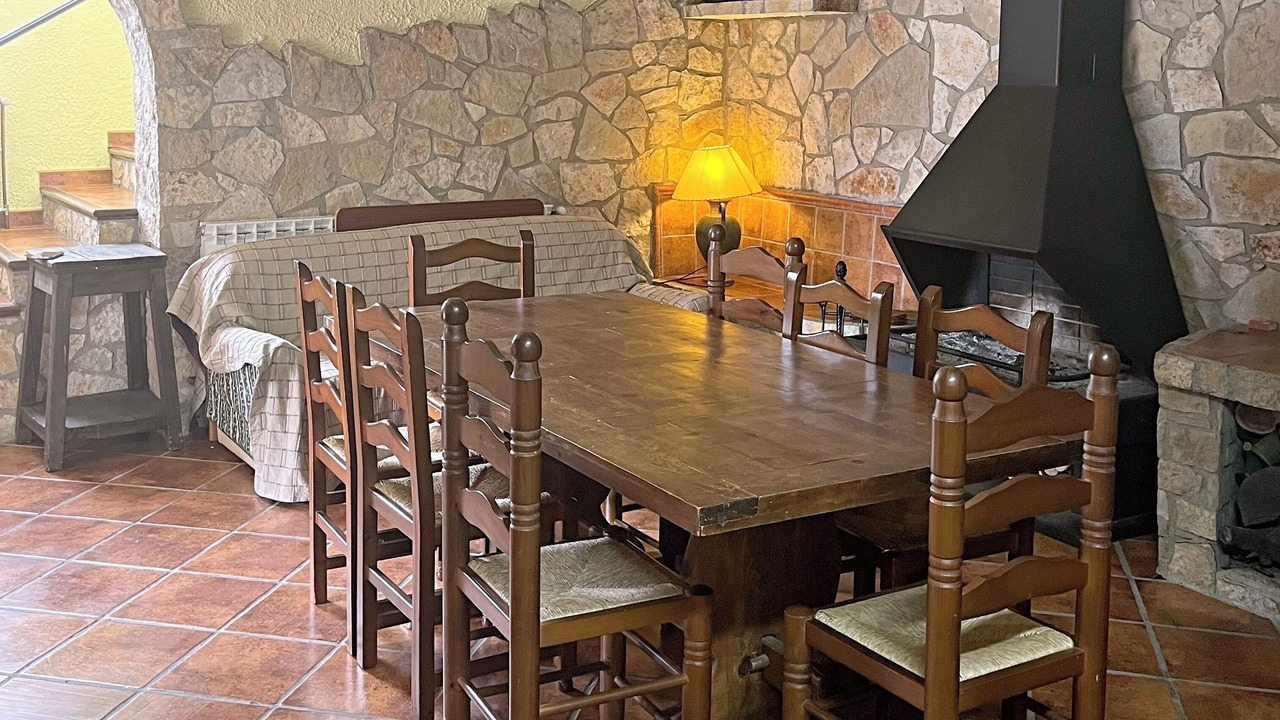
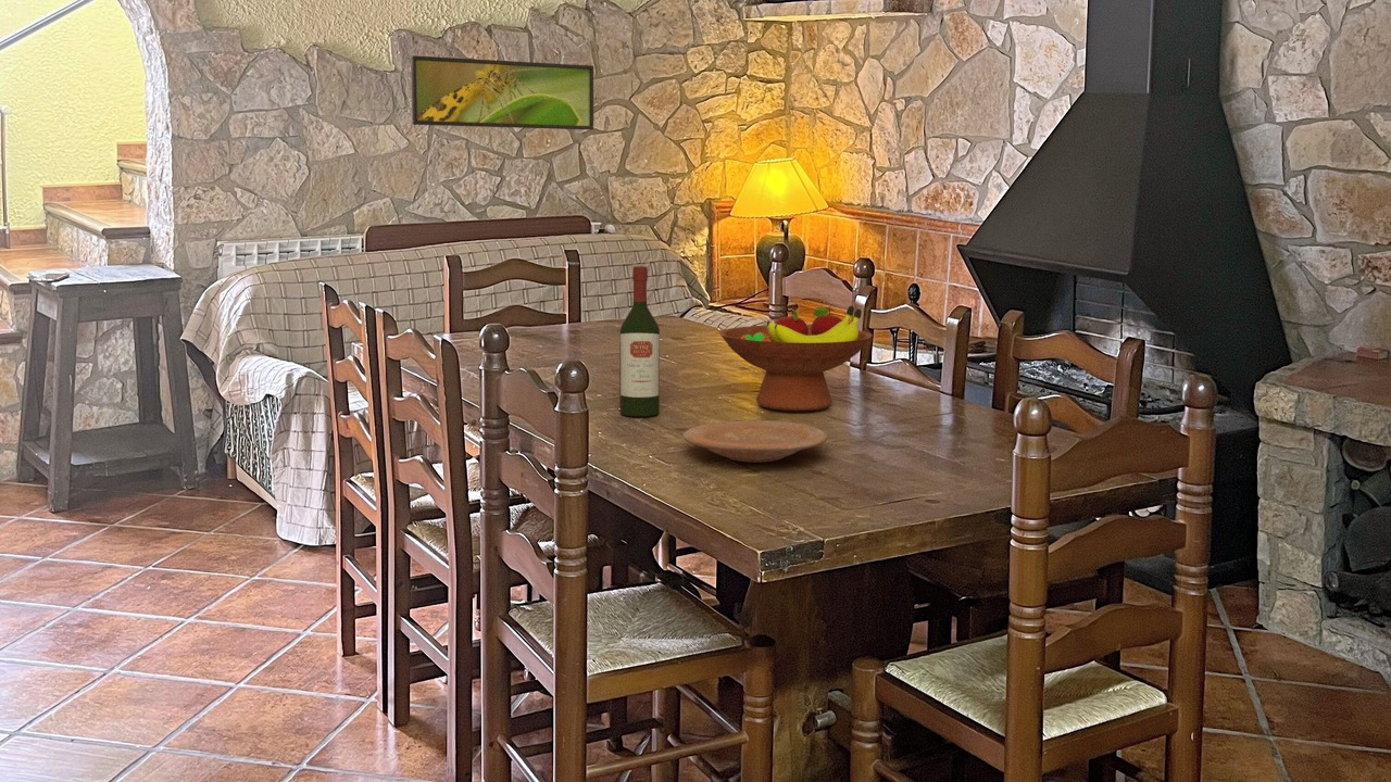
+ plate [681,419,829,464]
+ wine bottle [618,265,661,417]
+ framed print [410,54,594,131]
+ fruit bowl [718,305,874,412]
